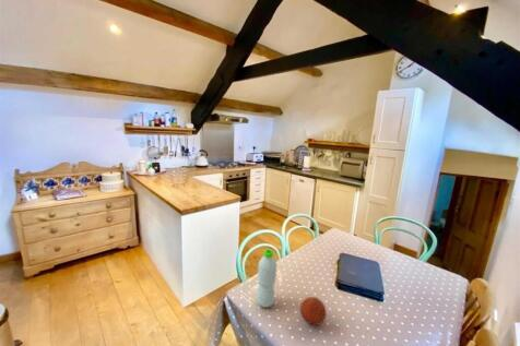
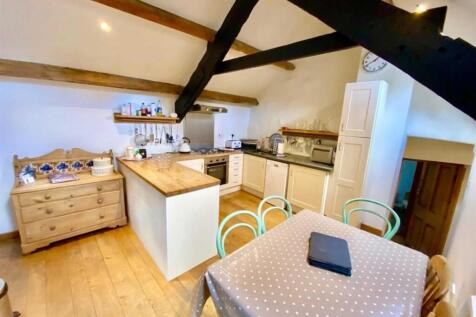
- water bottle [256,249,277,308]
- fruit [299,296,327,326]
